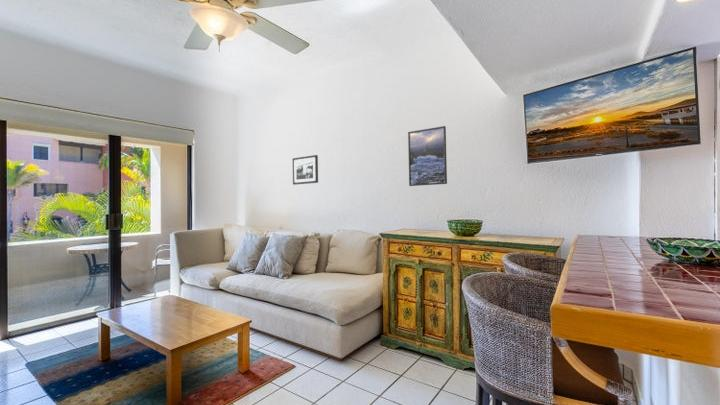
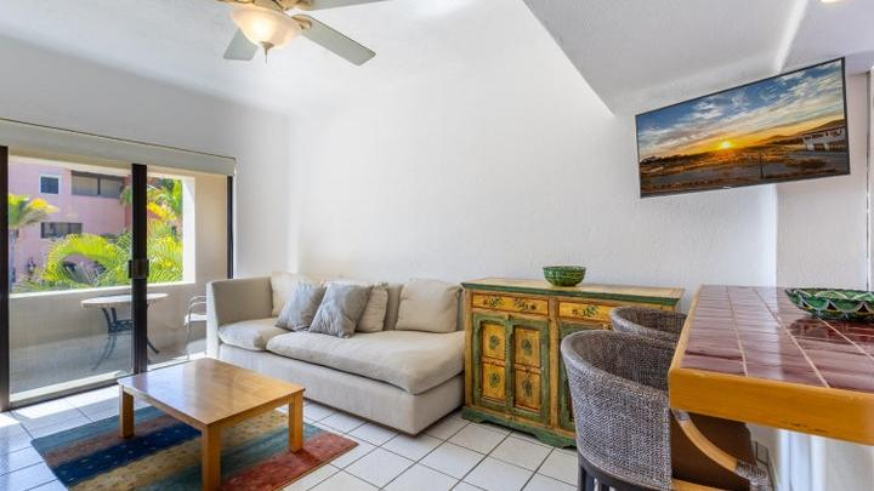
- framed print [407,125,448,187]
- picture frame [292,154,319,186]
